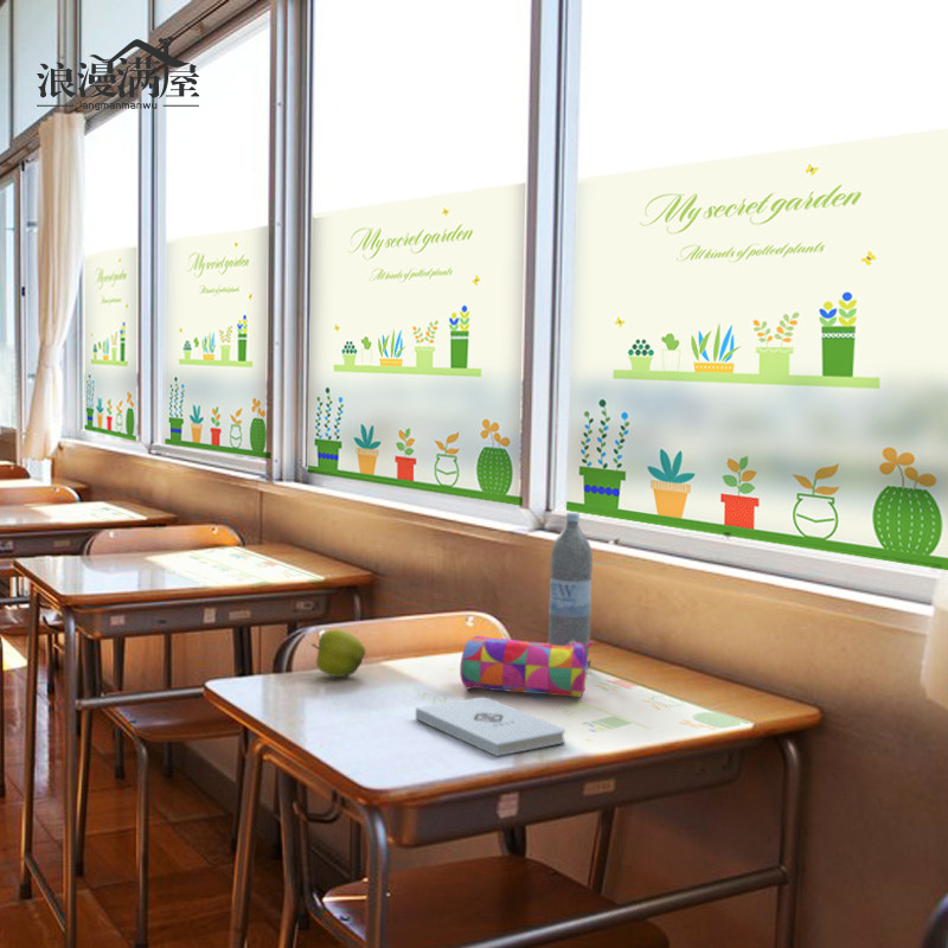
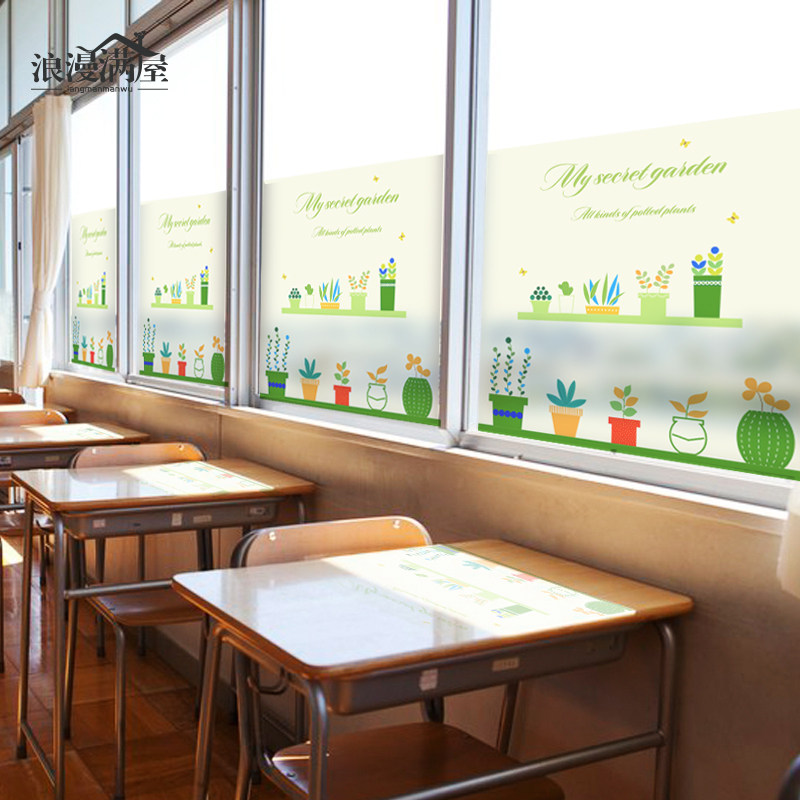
- water bottle [547,512,594,661]
- notepad [415,697,566,757]
- apple [310,628,366,678]
- pencil case [459,635,594,698]
